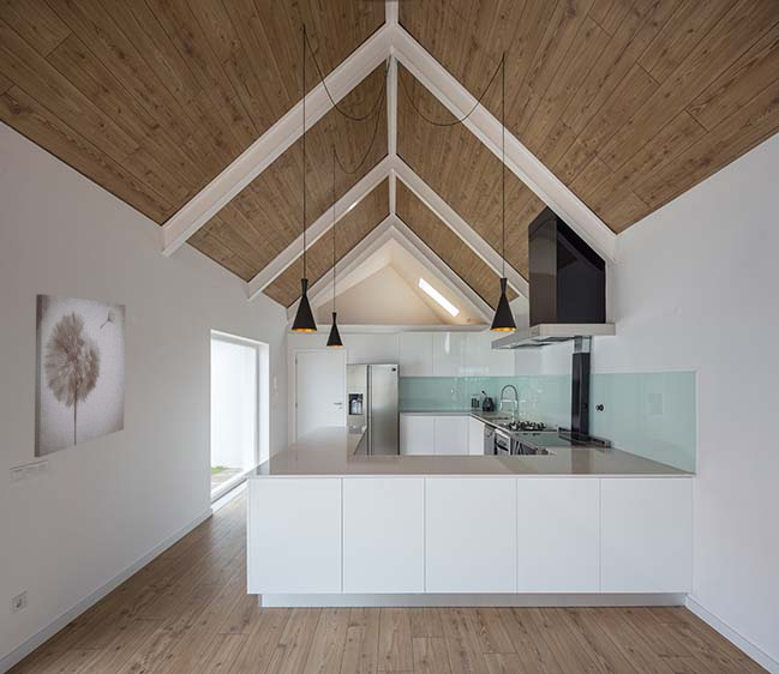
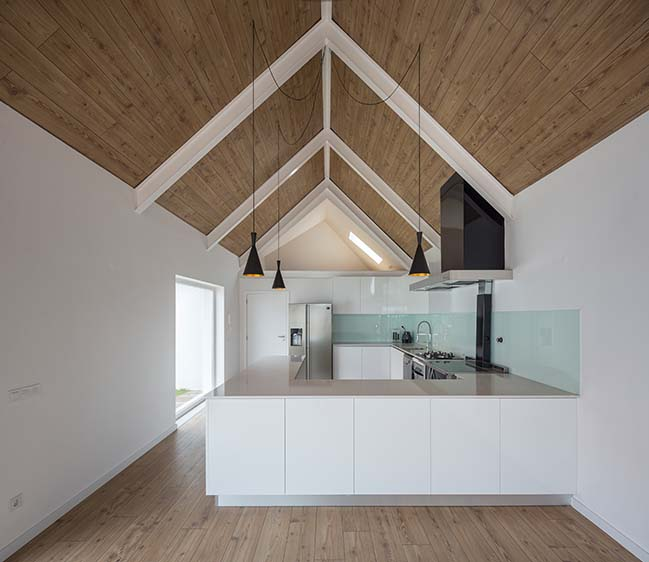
- wall art [34,293,126,458]
